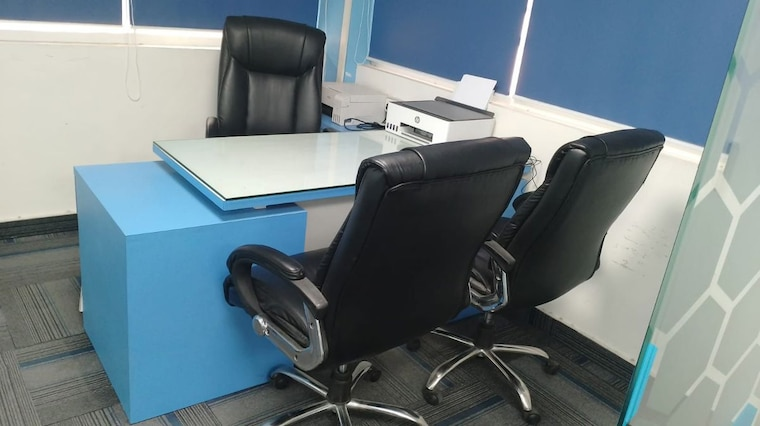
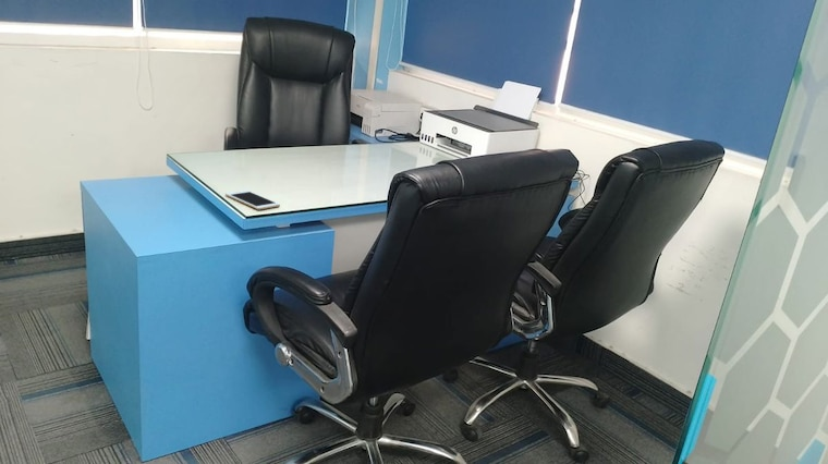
+ cell phone [224,190,281,210]
